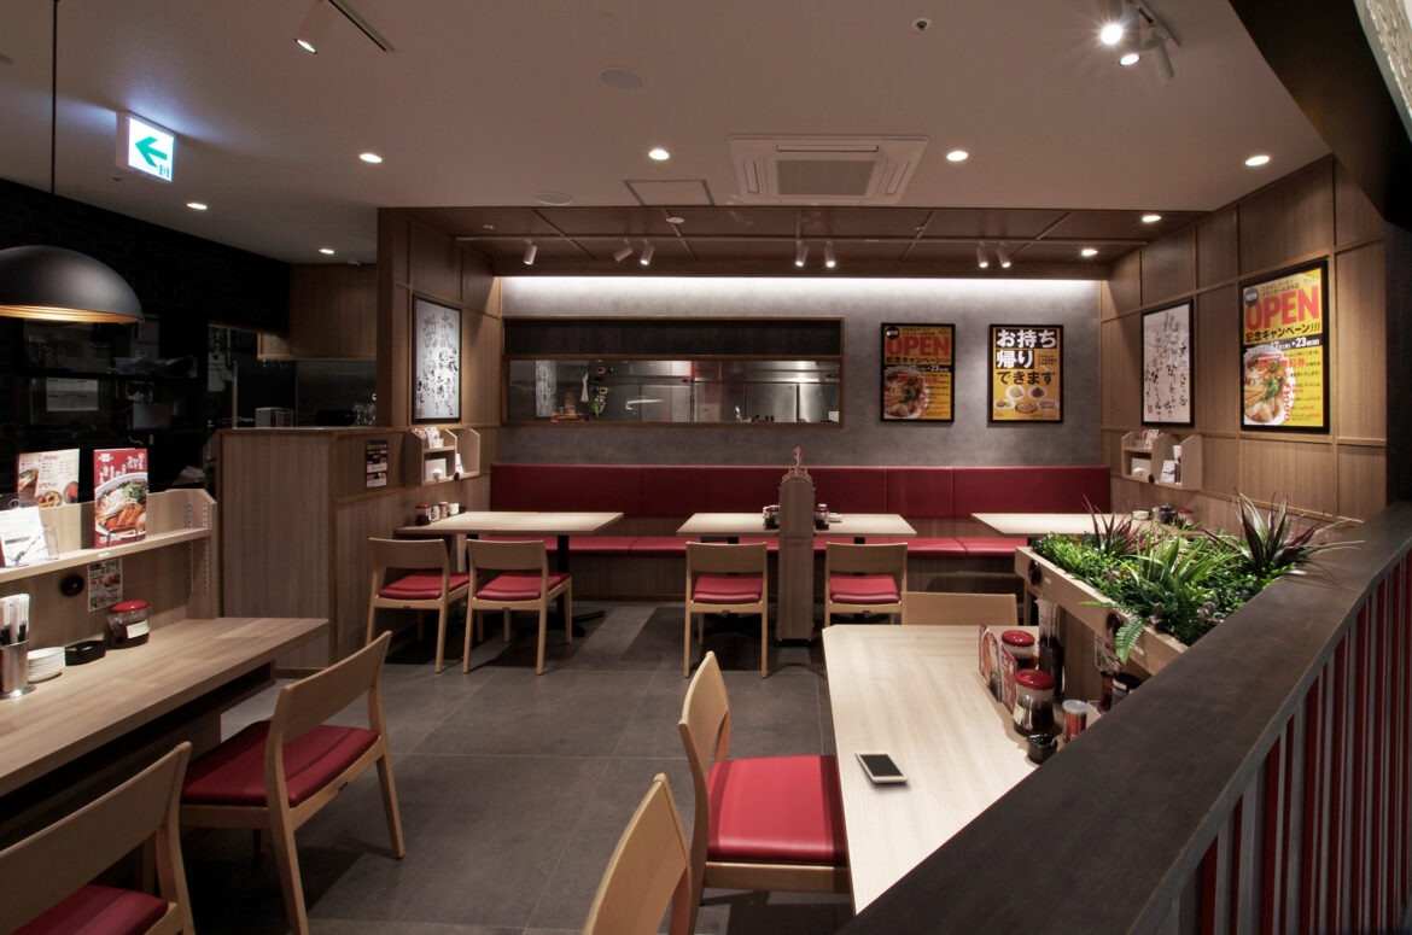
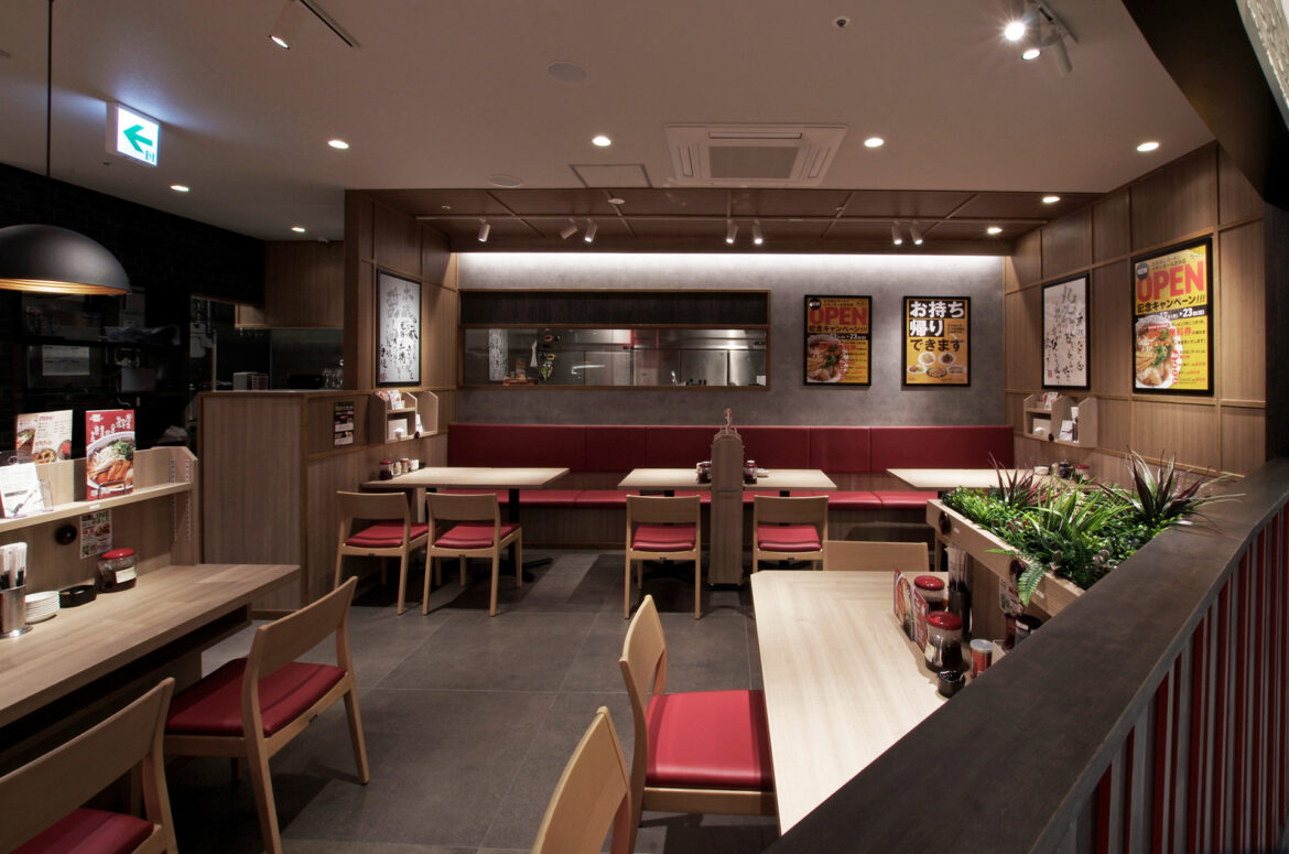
- cell phone [854,749,909,783]
